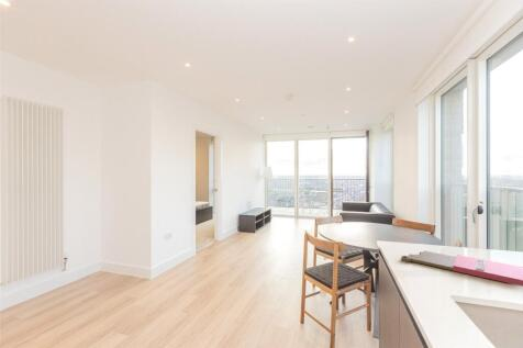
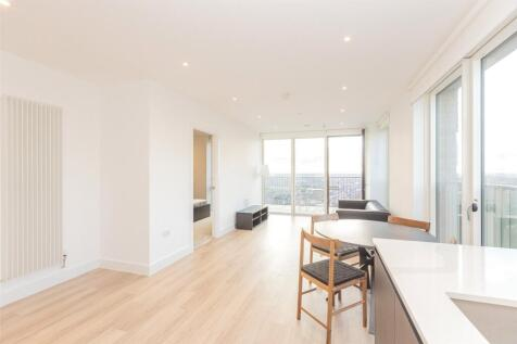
- cutting board [400,249,523,287]
